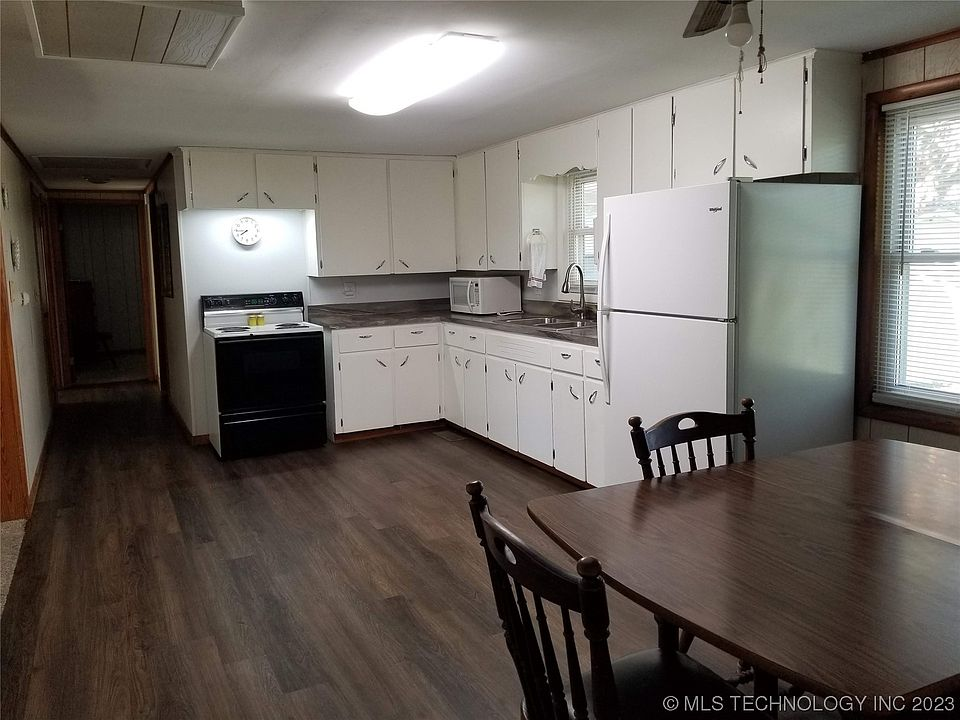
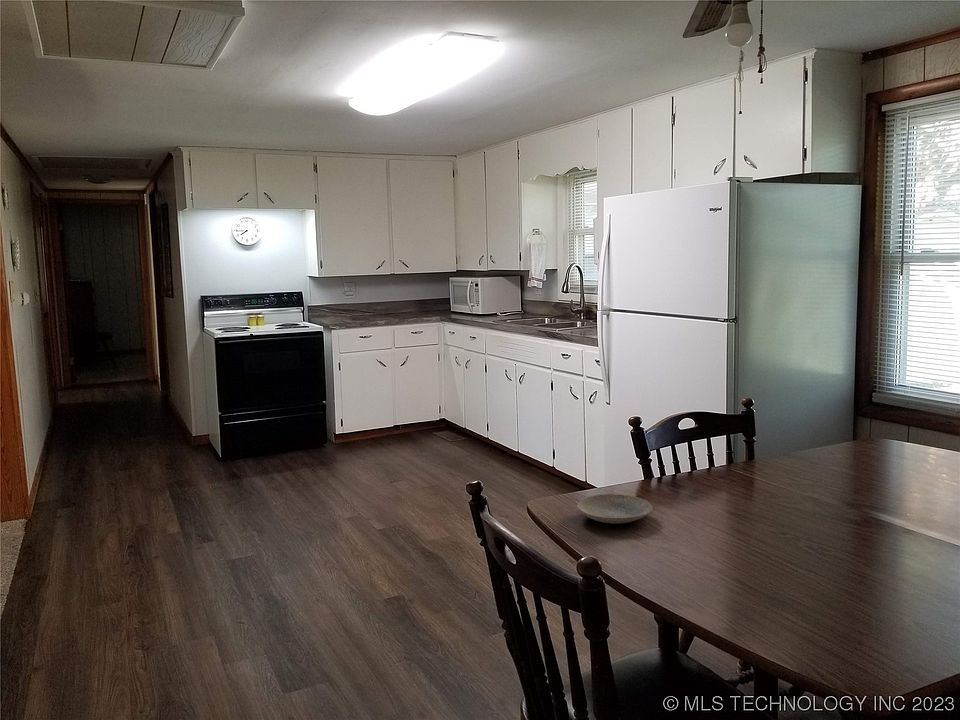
+ plate [576,493,653,525]
